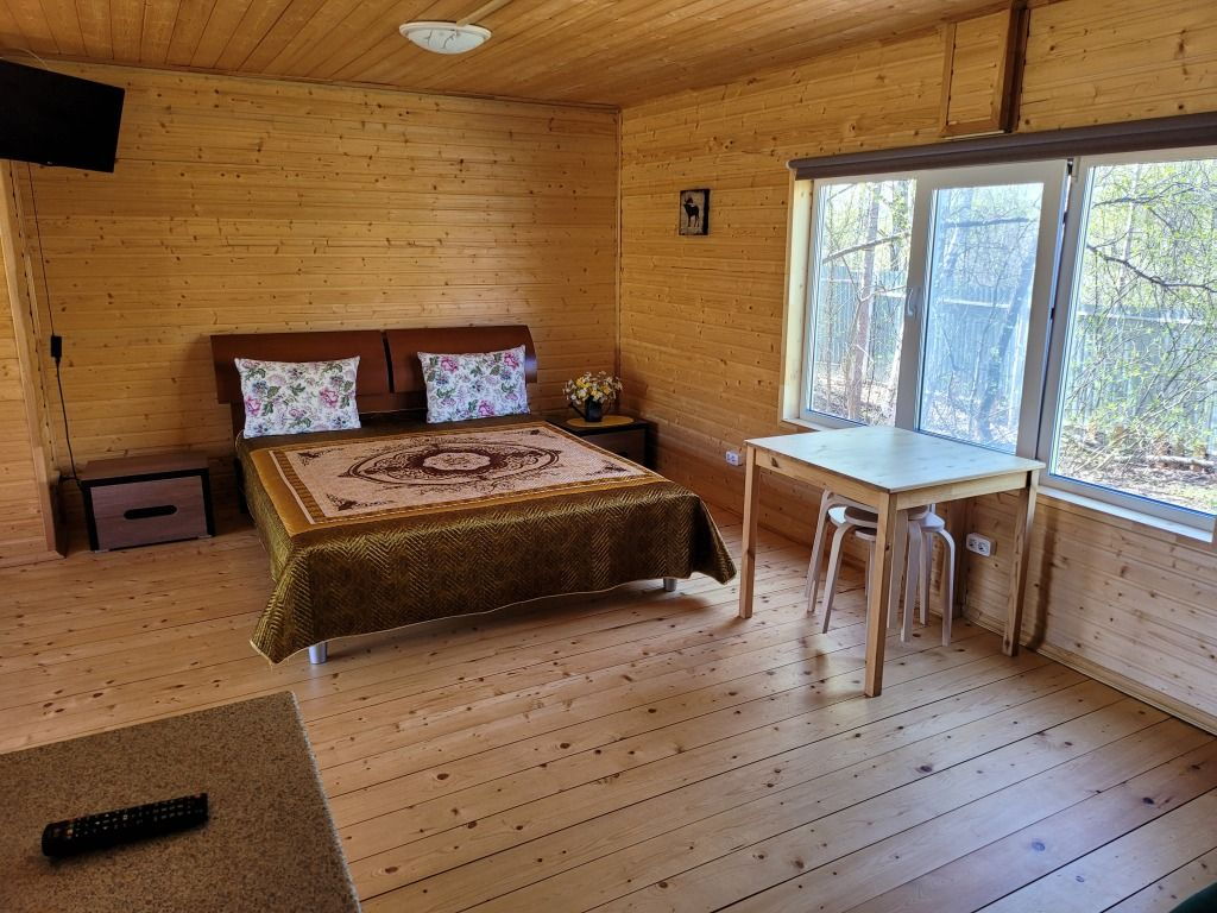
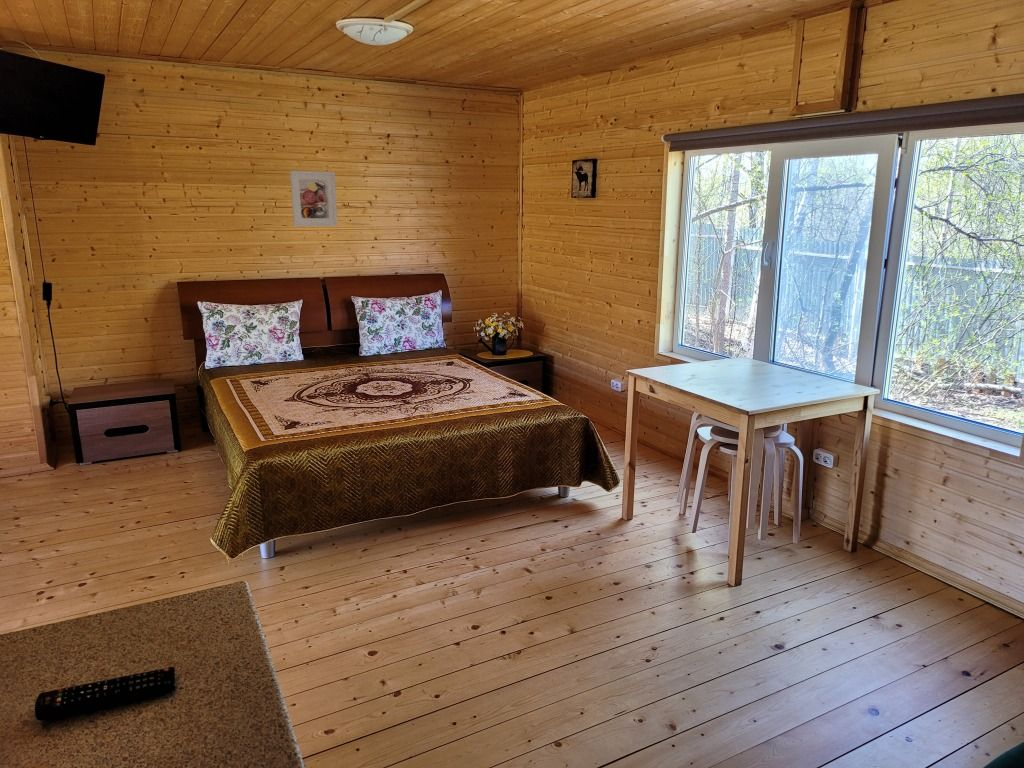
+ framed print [289,170,339,227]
